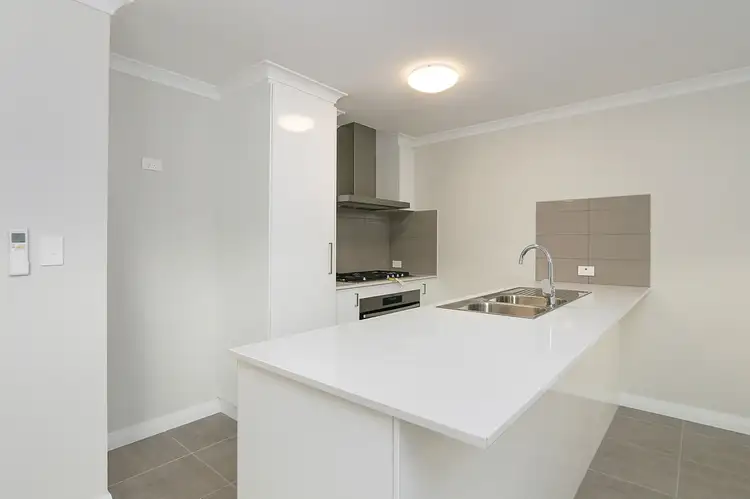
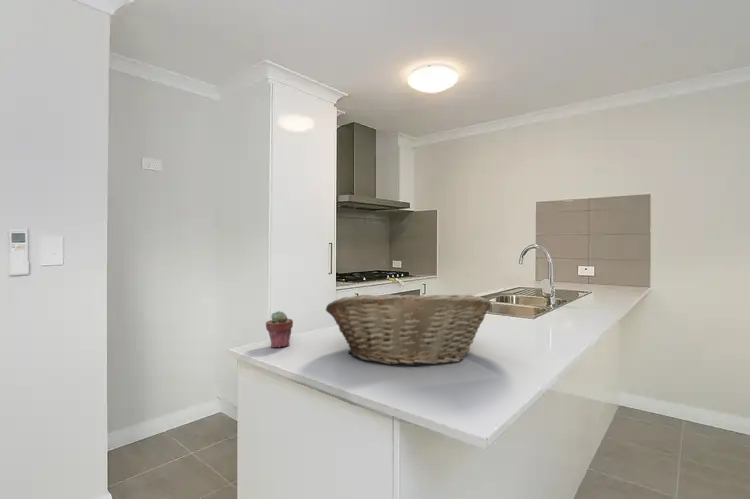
+ potted succulent [265,310,294,349]
+ fruit basket [325,292,492,367]
